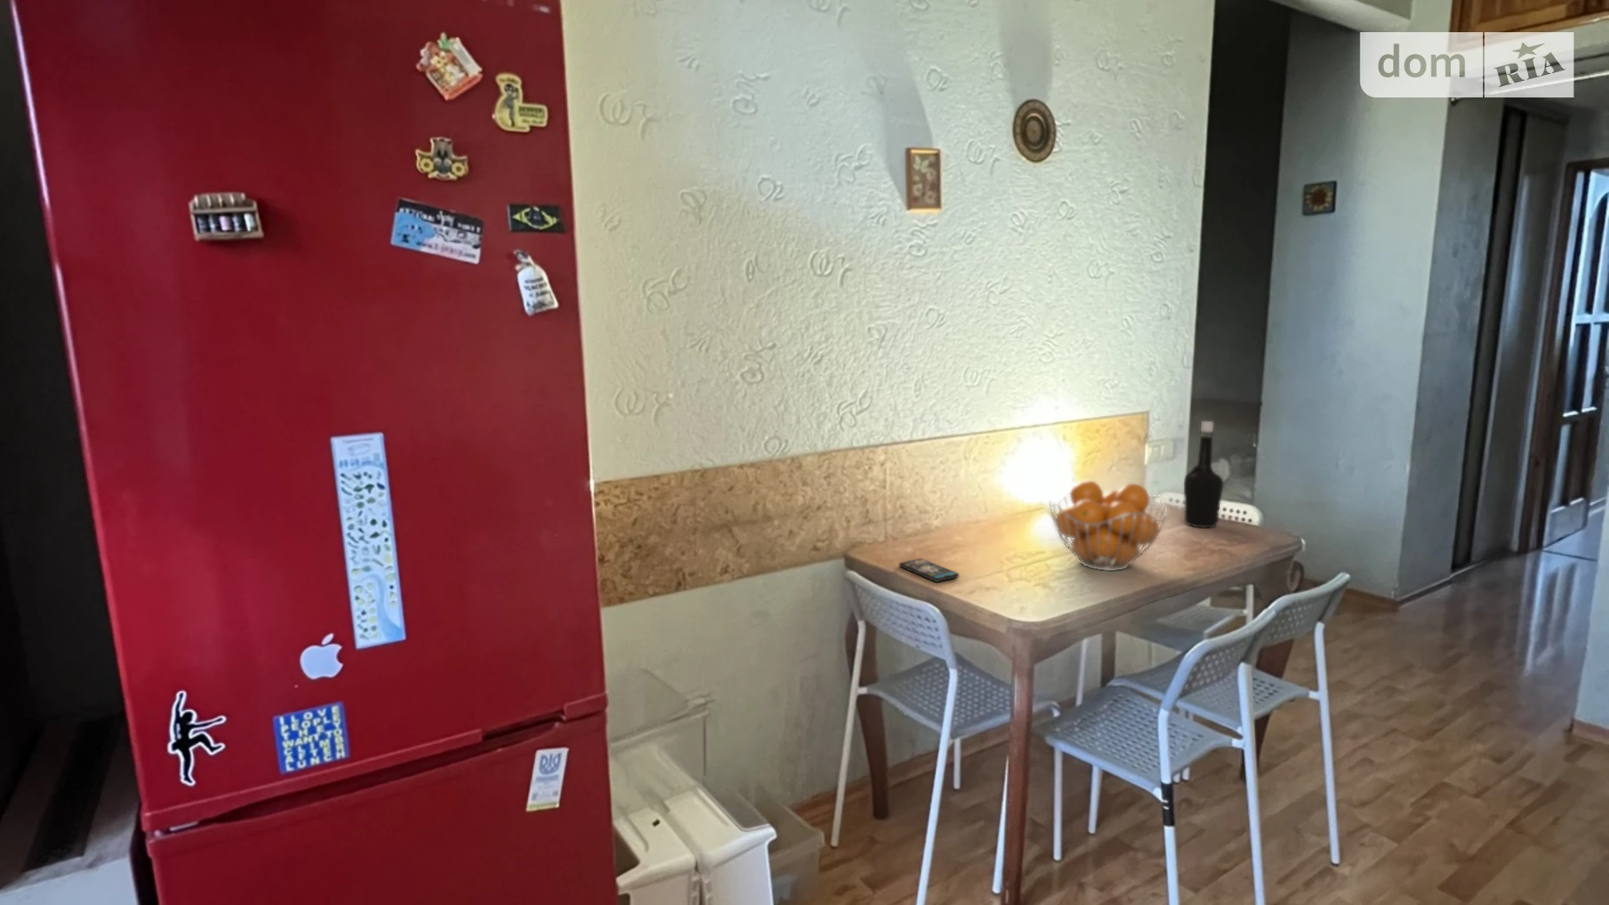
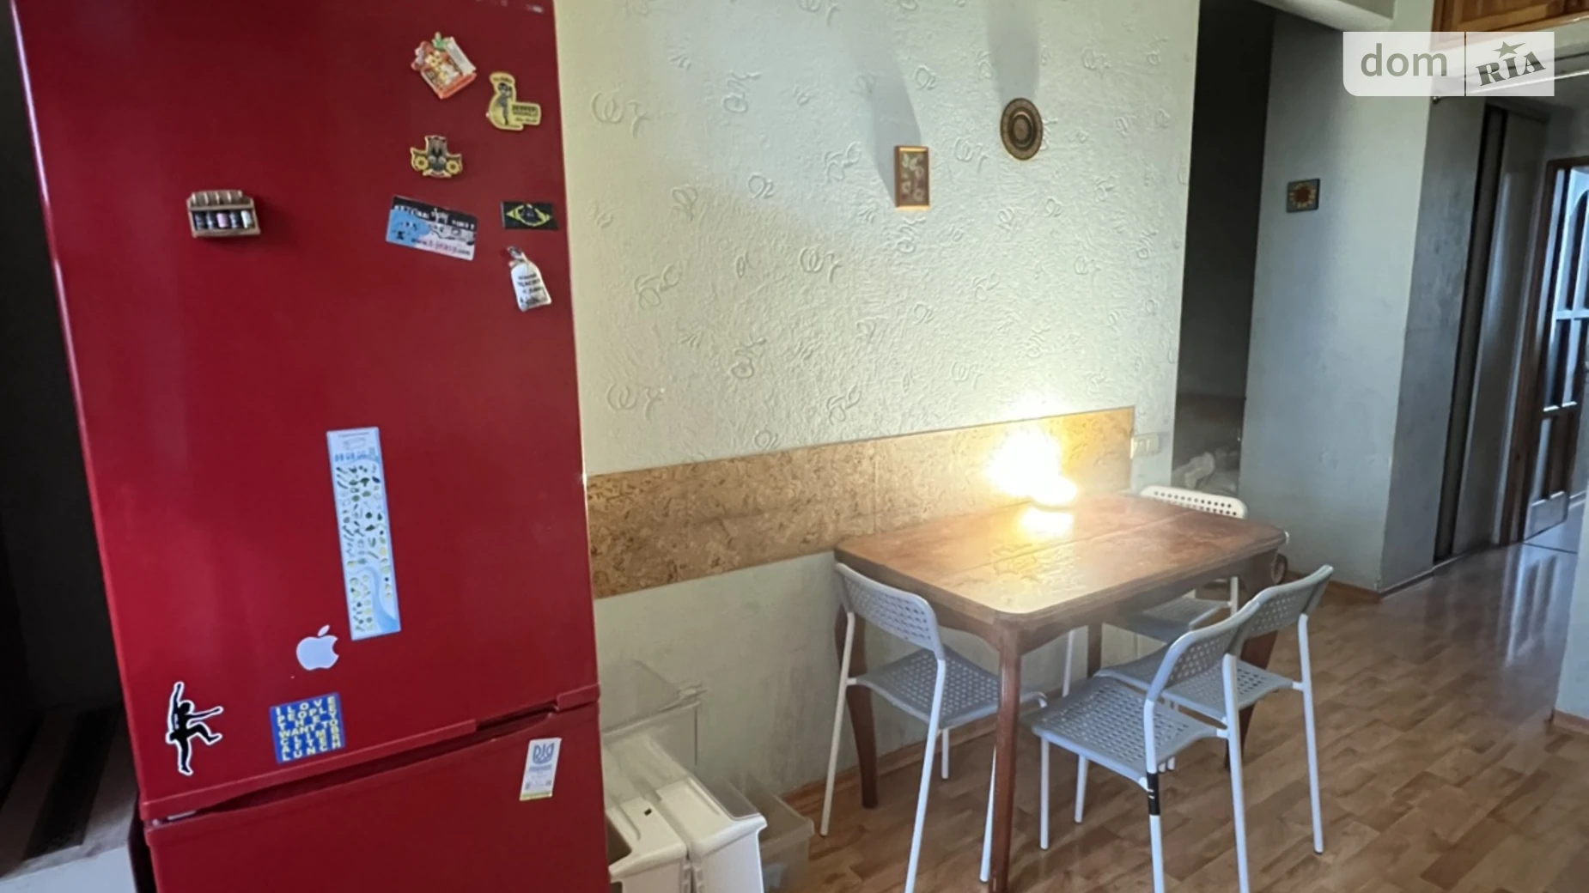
- fruit basket [1048,480,1168,571]
- smartphone [898,558,960,583]
- bottle [1182,420,1224,529]
